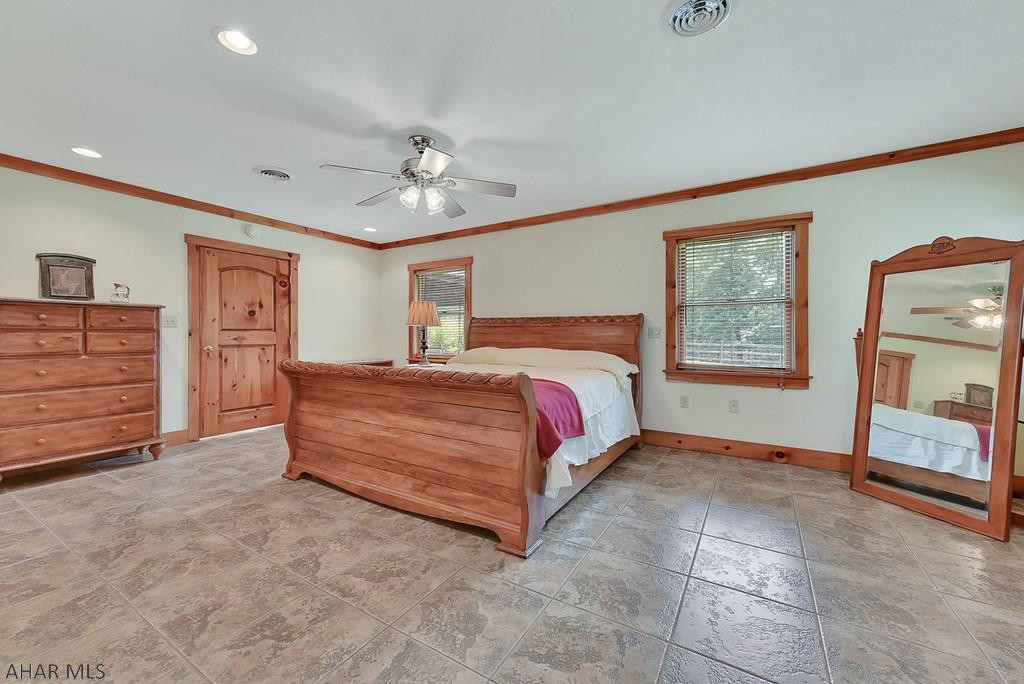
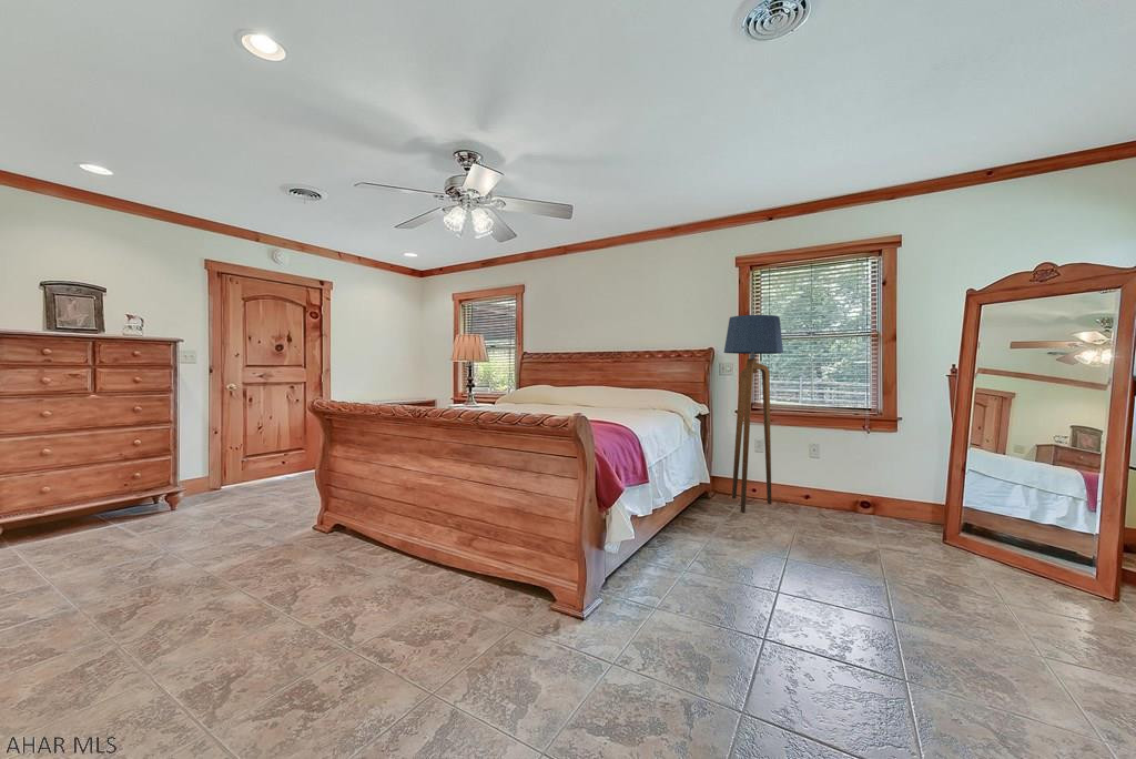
+ floor lamp [723,314,784,513]
